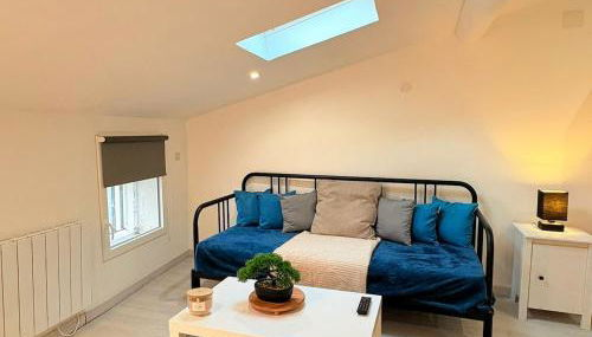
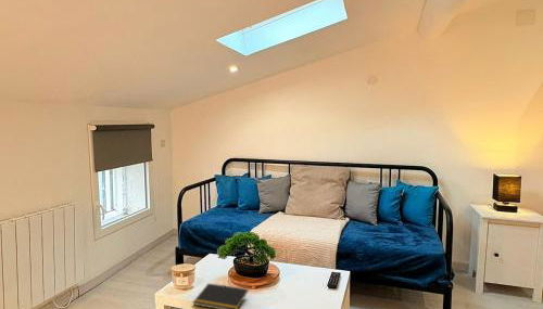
+ notepad [192,282,249,309]
